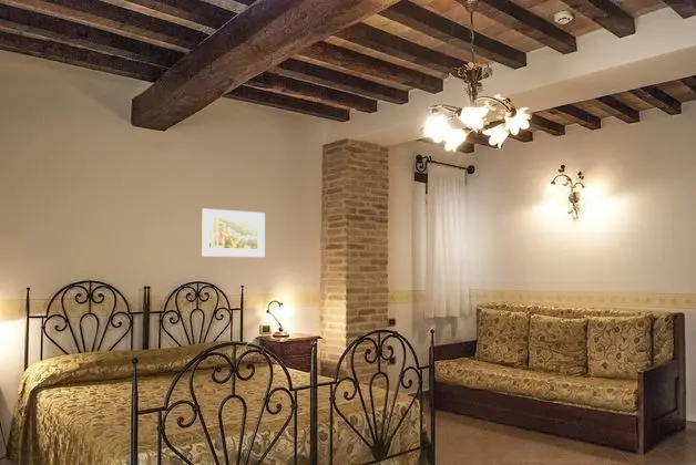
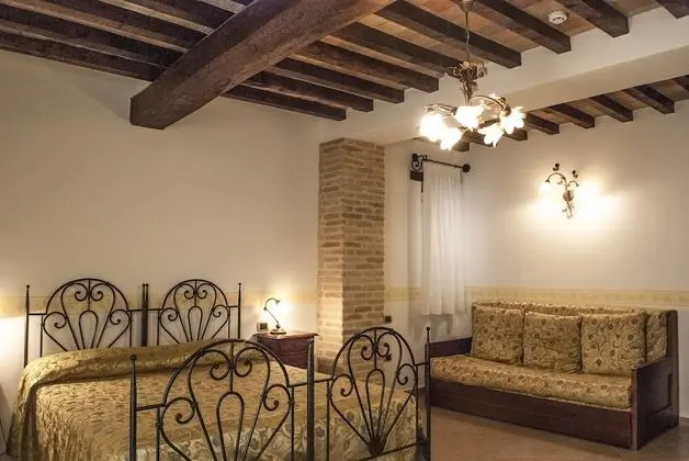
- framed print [199,207,266,258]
